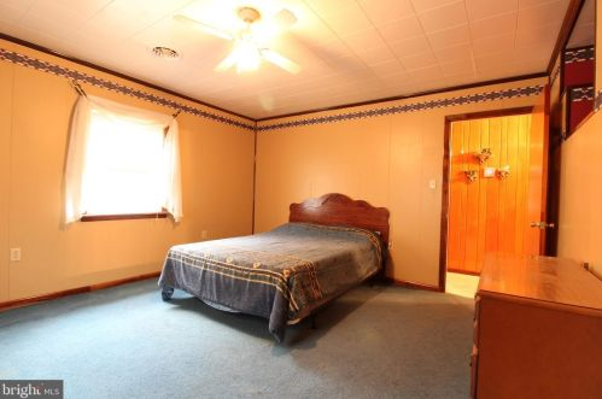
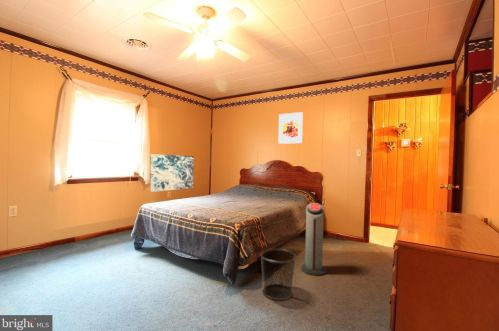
+ waste bin [260,248,297,301]
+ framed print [278,111,304,145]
+ wall art [148,153,195,193]
+ air purifier [300,202,327,277]
